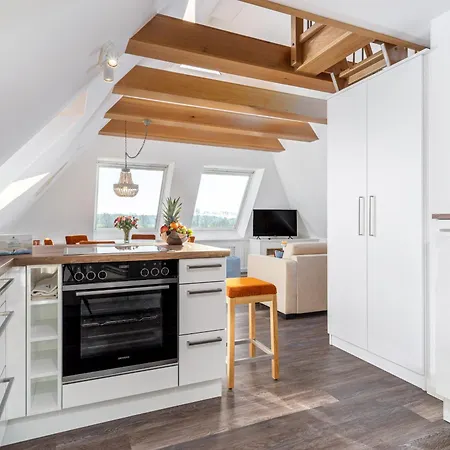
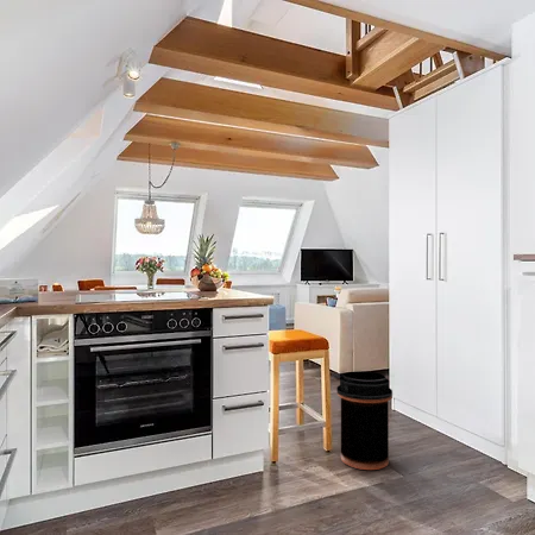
+ trash can [335,370,394,471]
